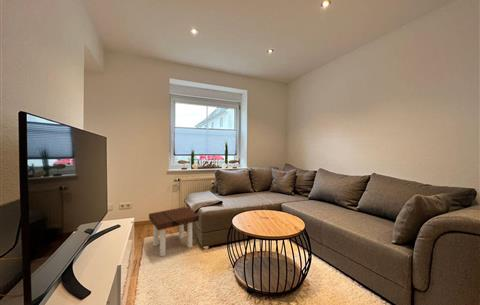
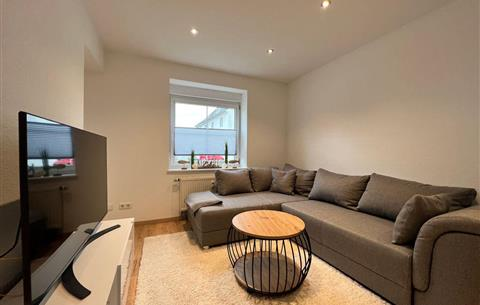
- side table [148,206,200,258]
